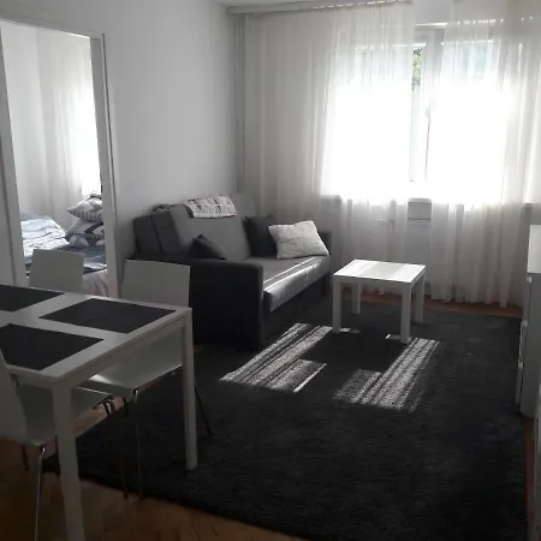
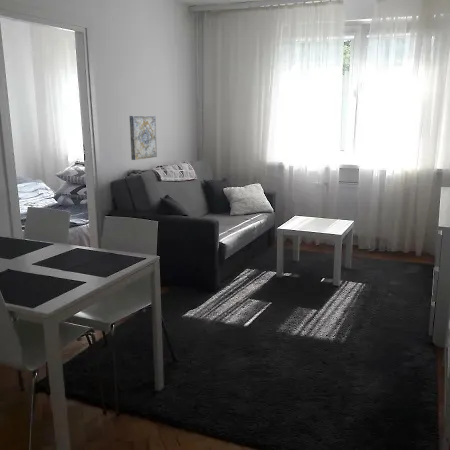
+ wall art [129,115,158,161]
